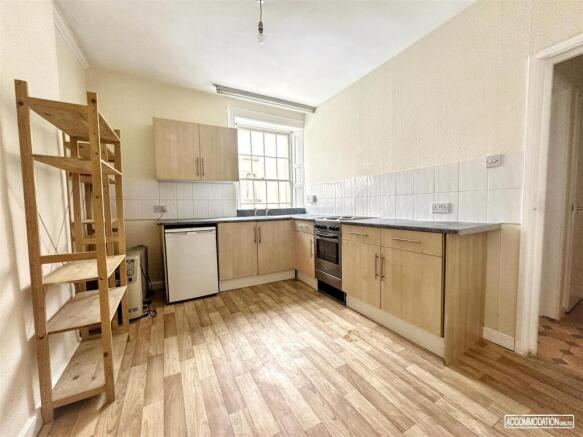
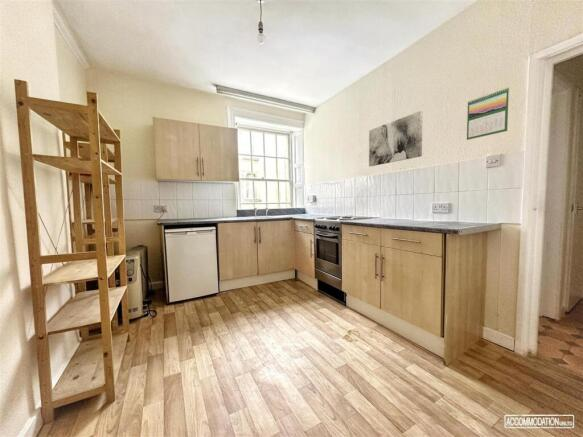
+ wall art [368,110,424,167]
+ calendar [466,86,510,141]
